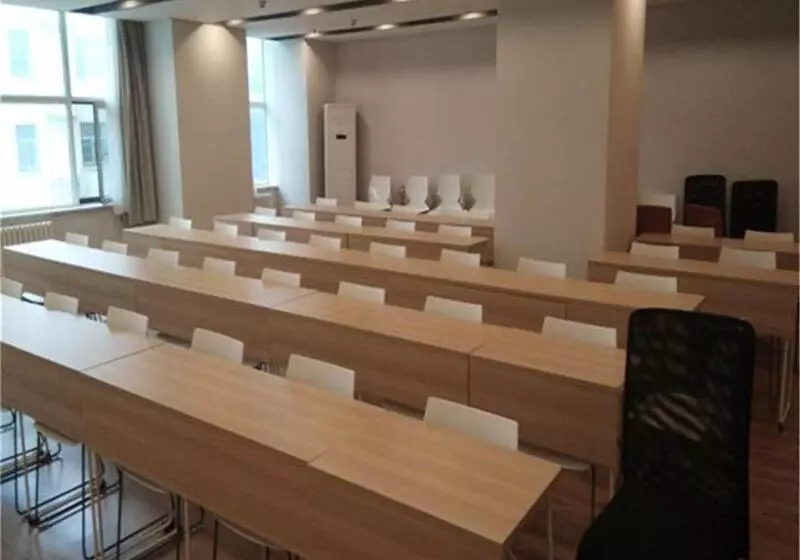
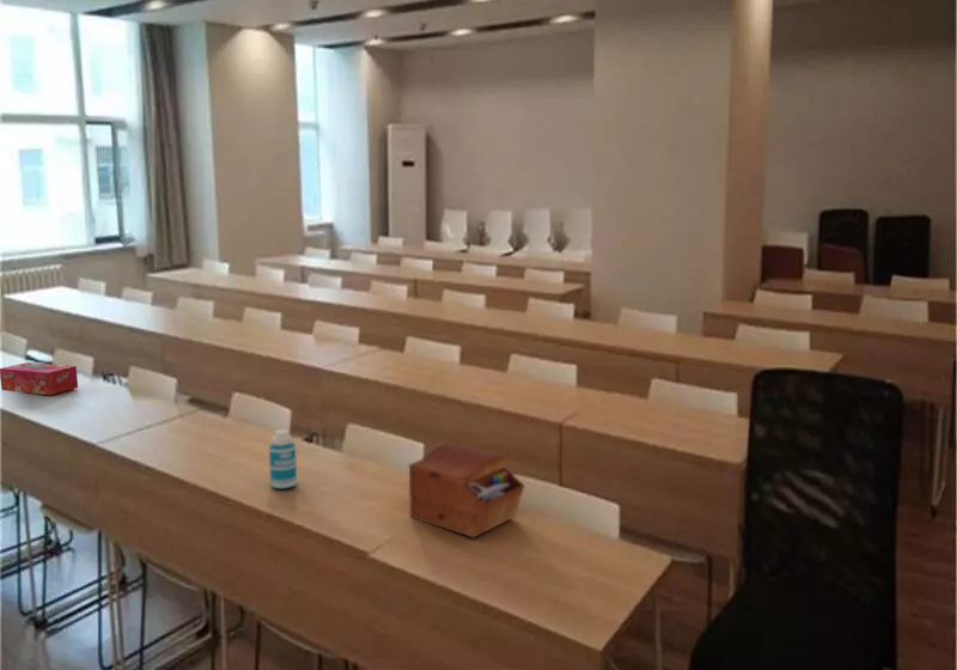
+ sewing box [408,441,526,540]
+ tissue box [0,361,79,396]
+ bottle [268,428,298,491]
